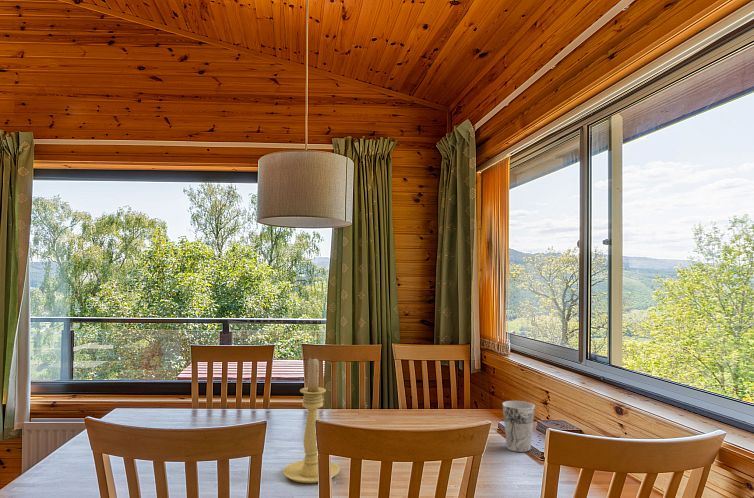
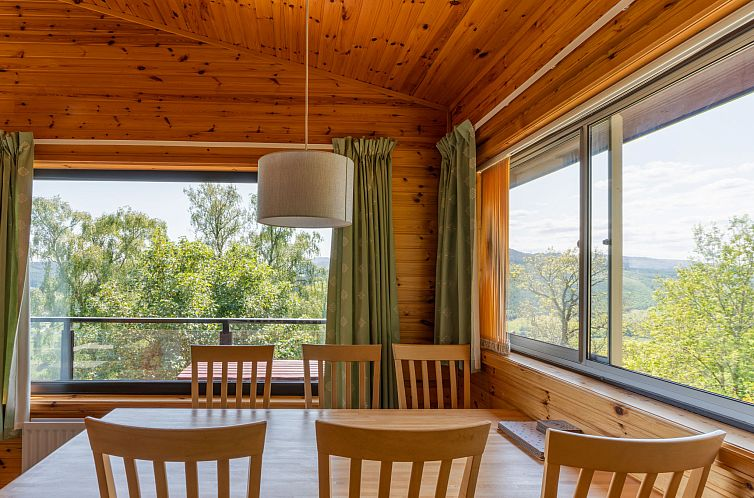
- candle holder [282,356,340,484]
- cup [502,400,536,453]
